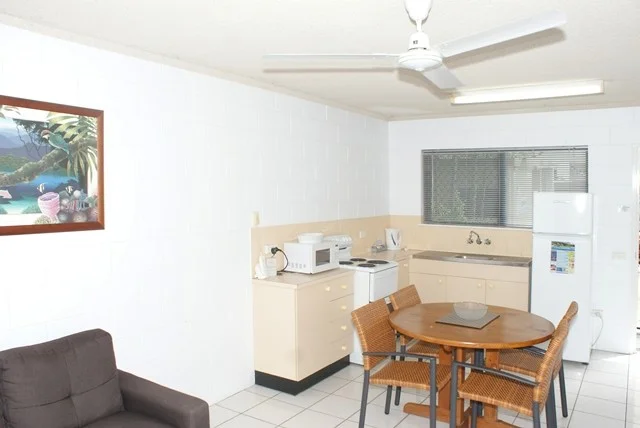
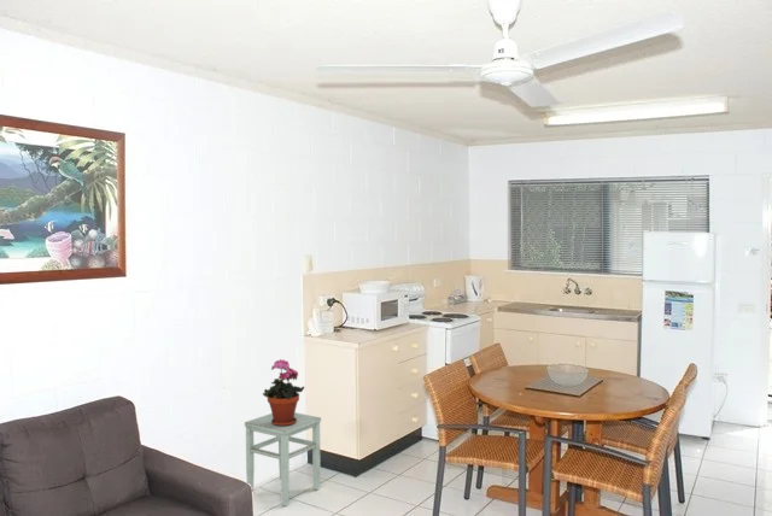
+ potted plant [262,358,305,427]
+ stool [244,412,322,508]
